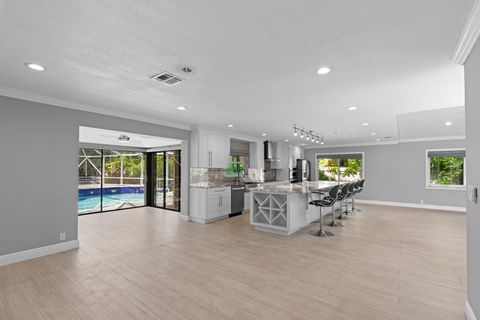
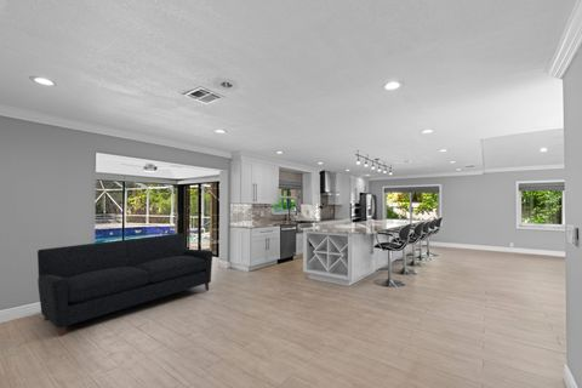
+ sofa [36,232,215,337]
